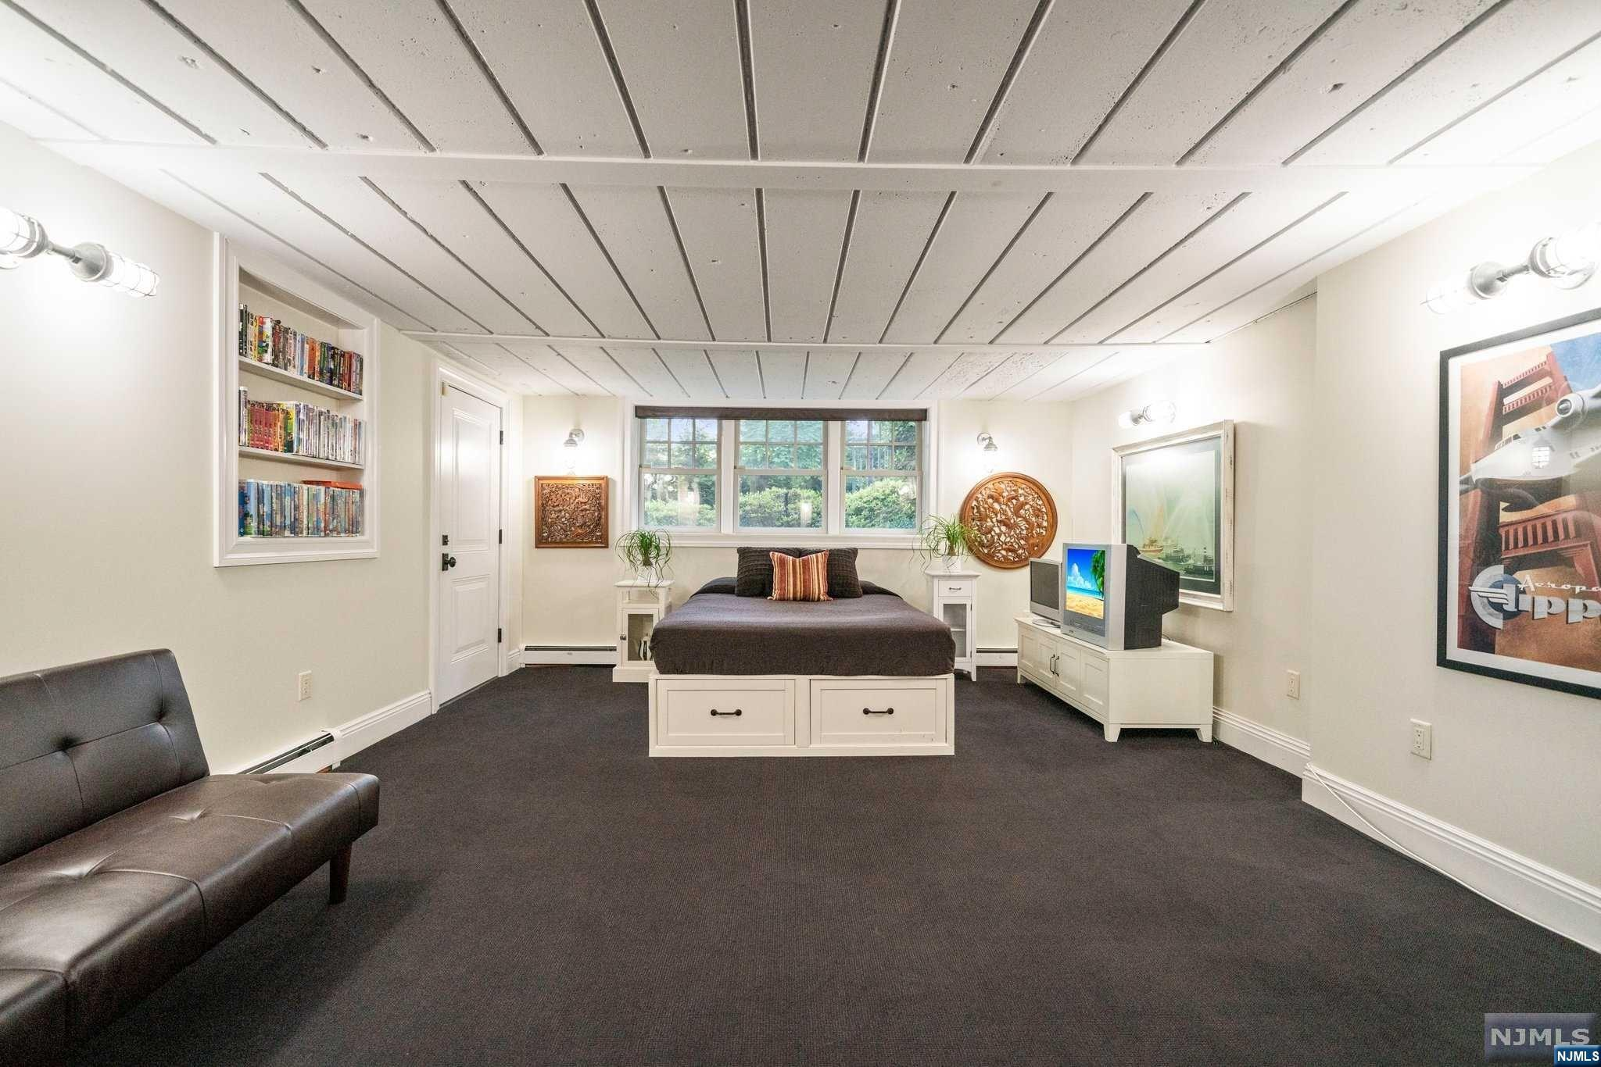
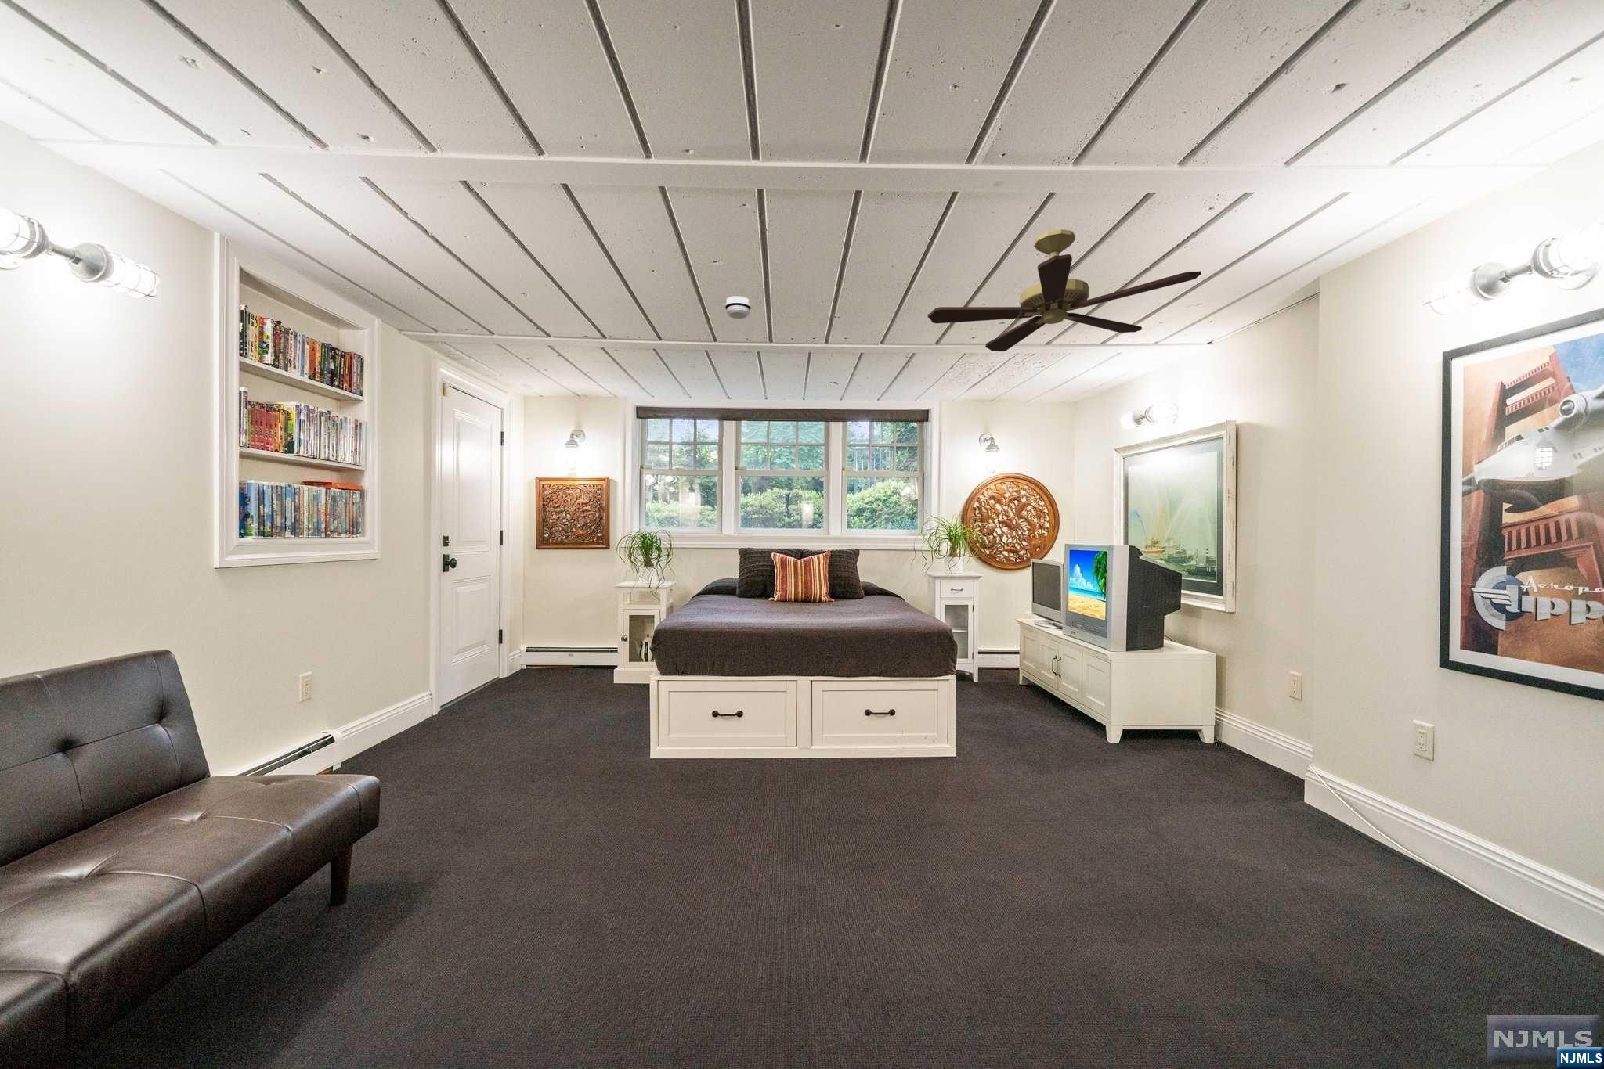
+ smoke detector [724,295,752,320]
+ ceiling fan [927,229,1202,352]
